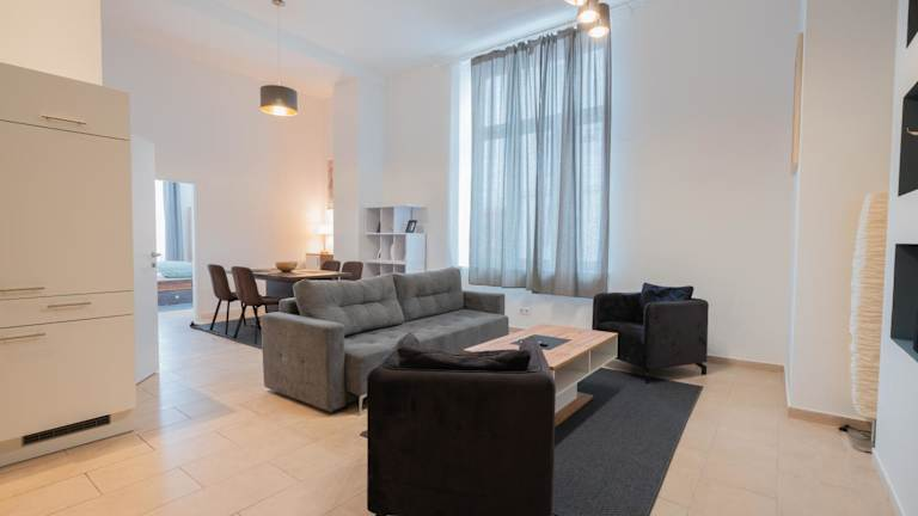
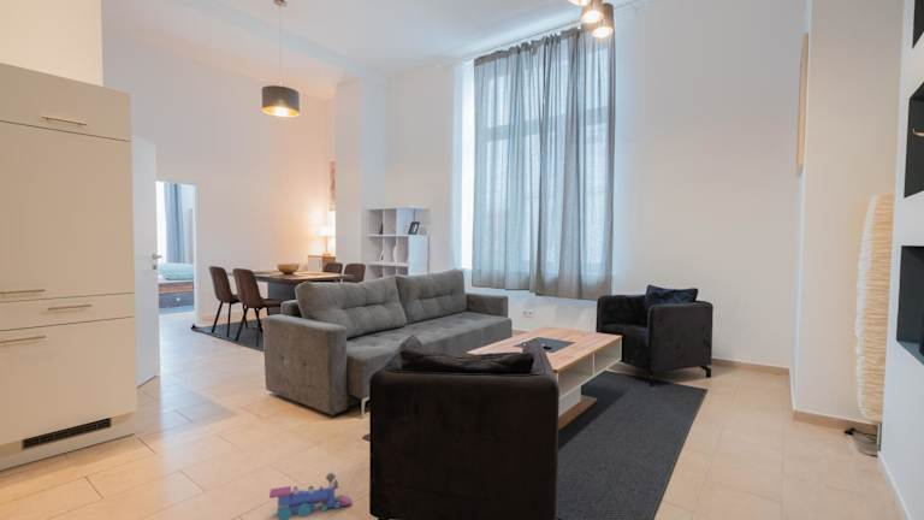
+ toy train [268,472,354,520]
